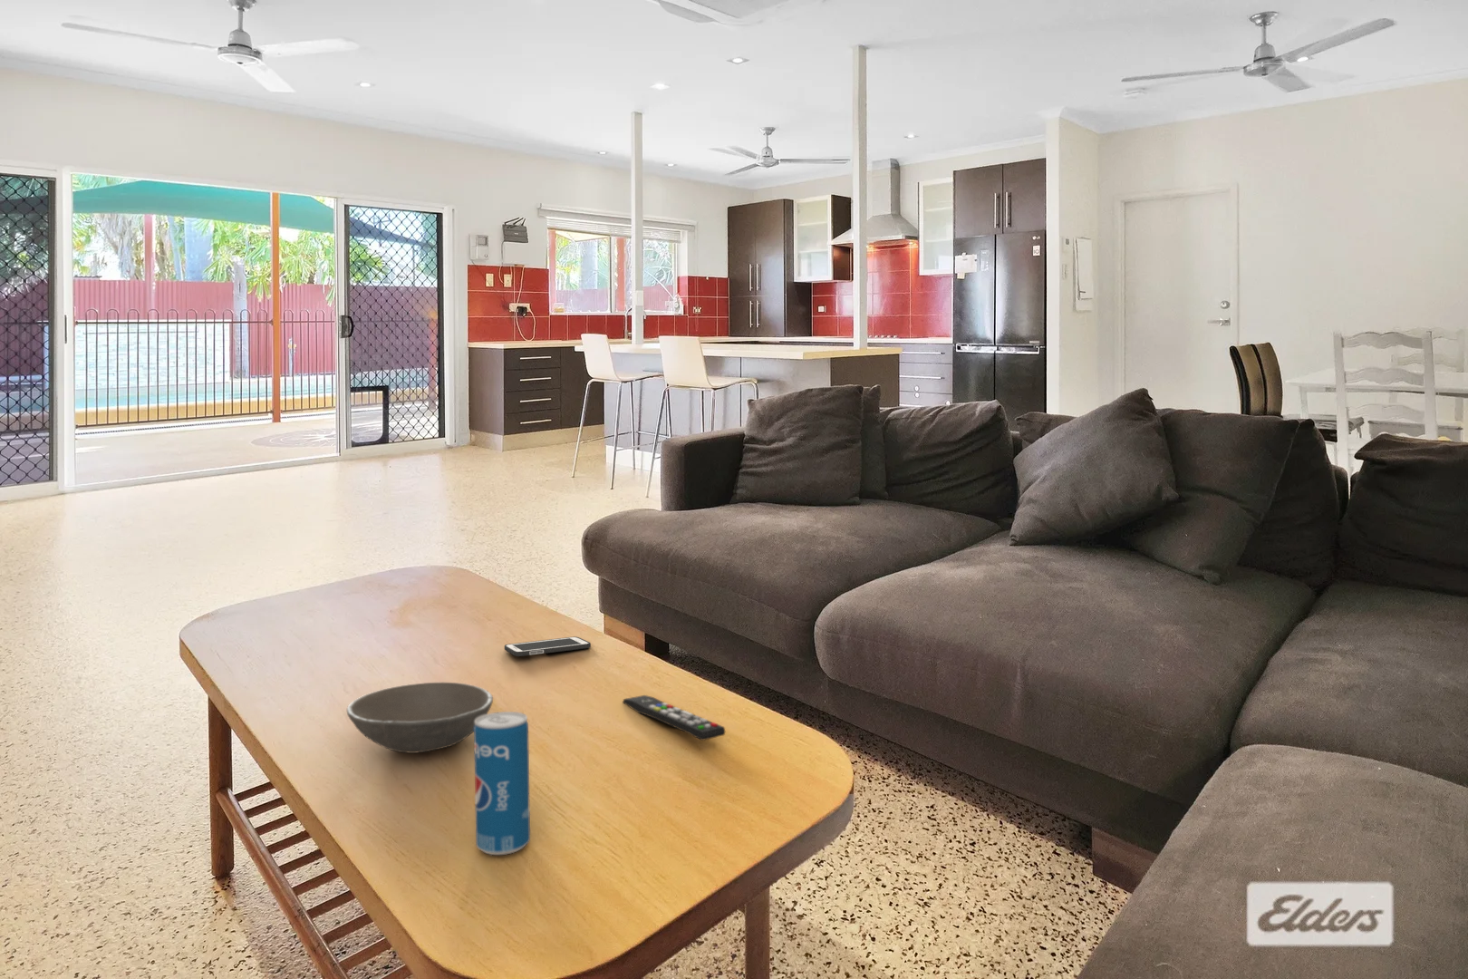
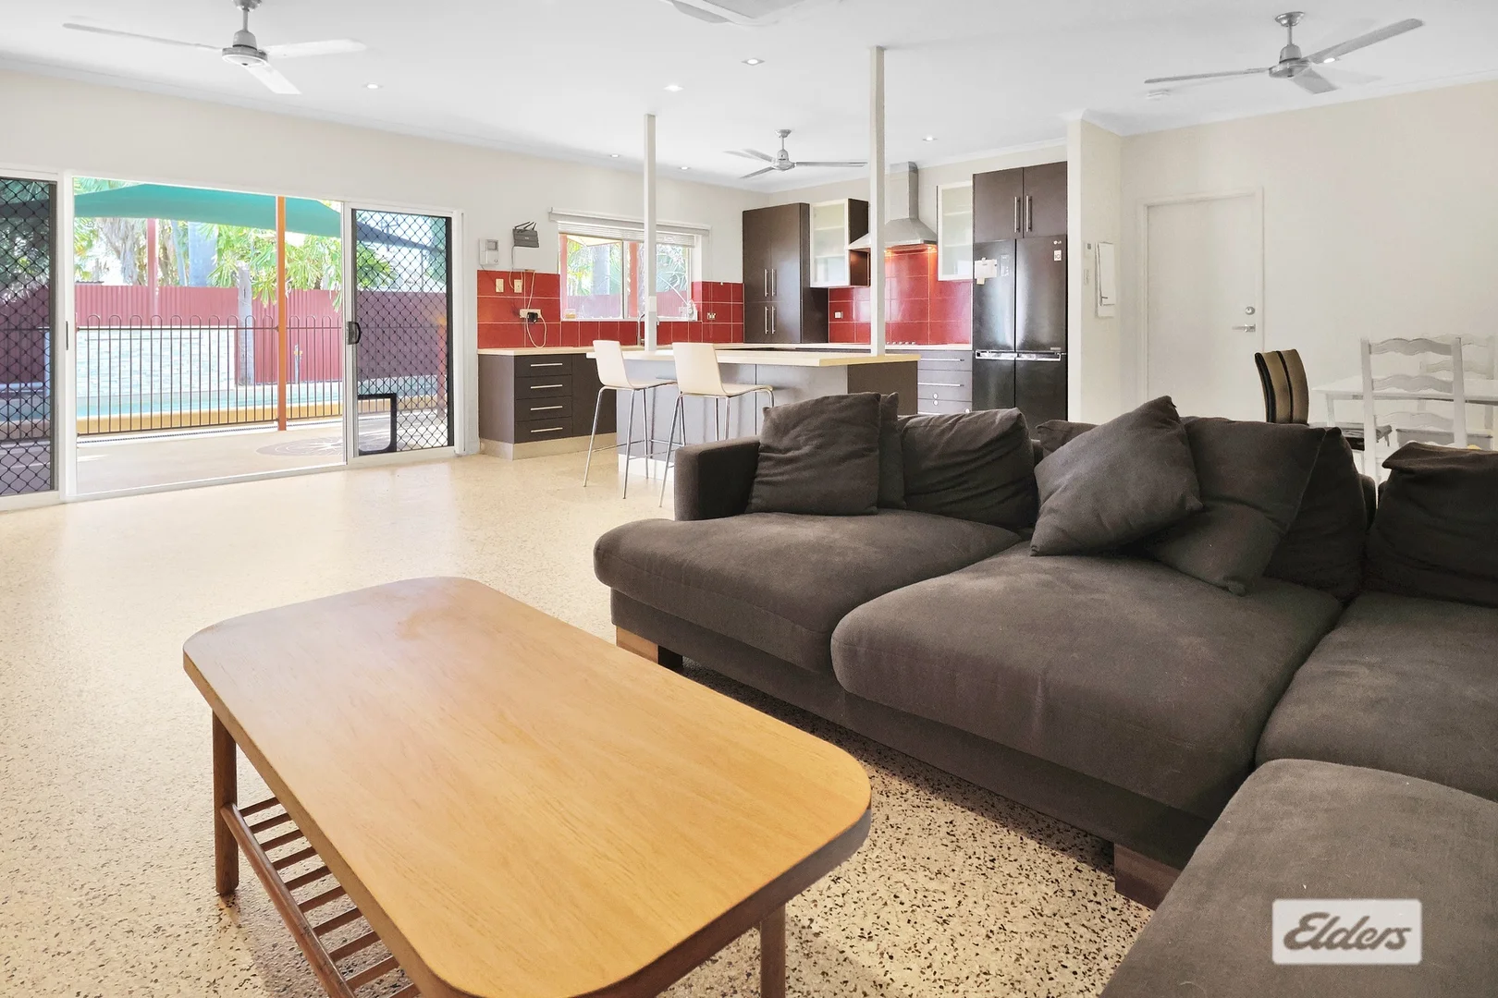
- remote control [621,694,726,742]
- beverage can [473,710,531,856]
- soup bowl [346,682,494,754]
- cell phone [504,636,592,657]
